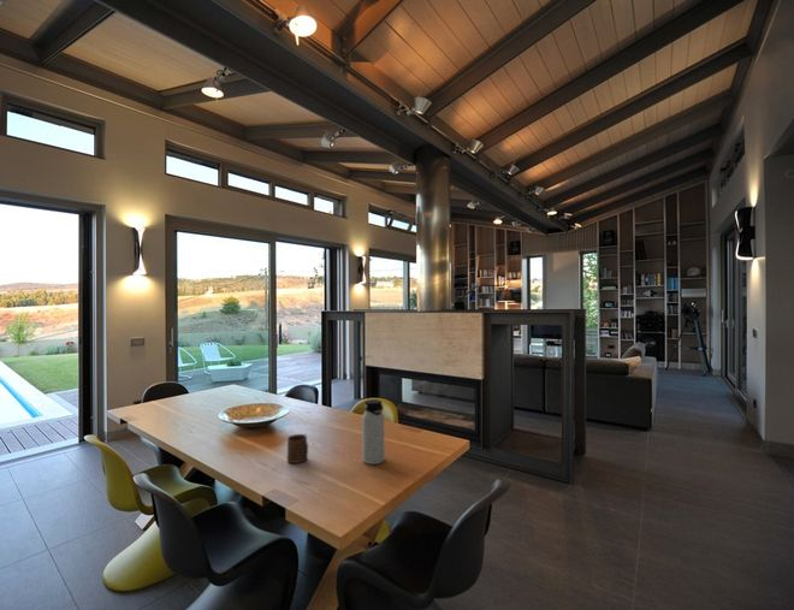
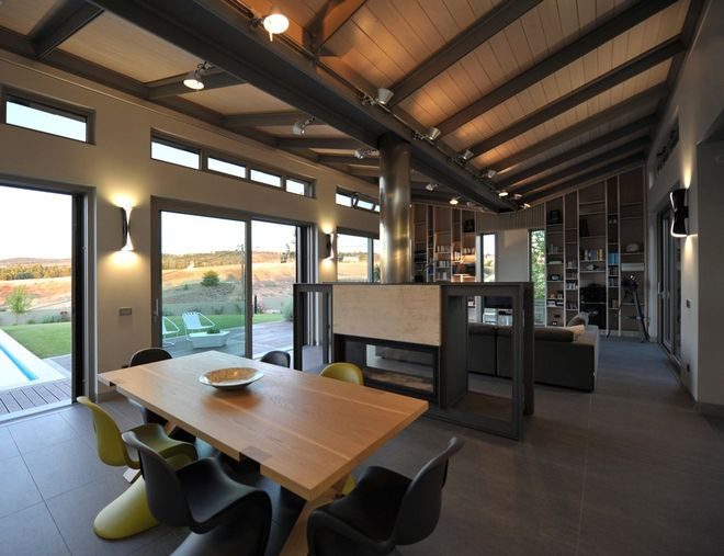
- water bottle [361,398,386,466]
- cup [286,433,309,464]
